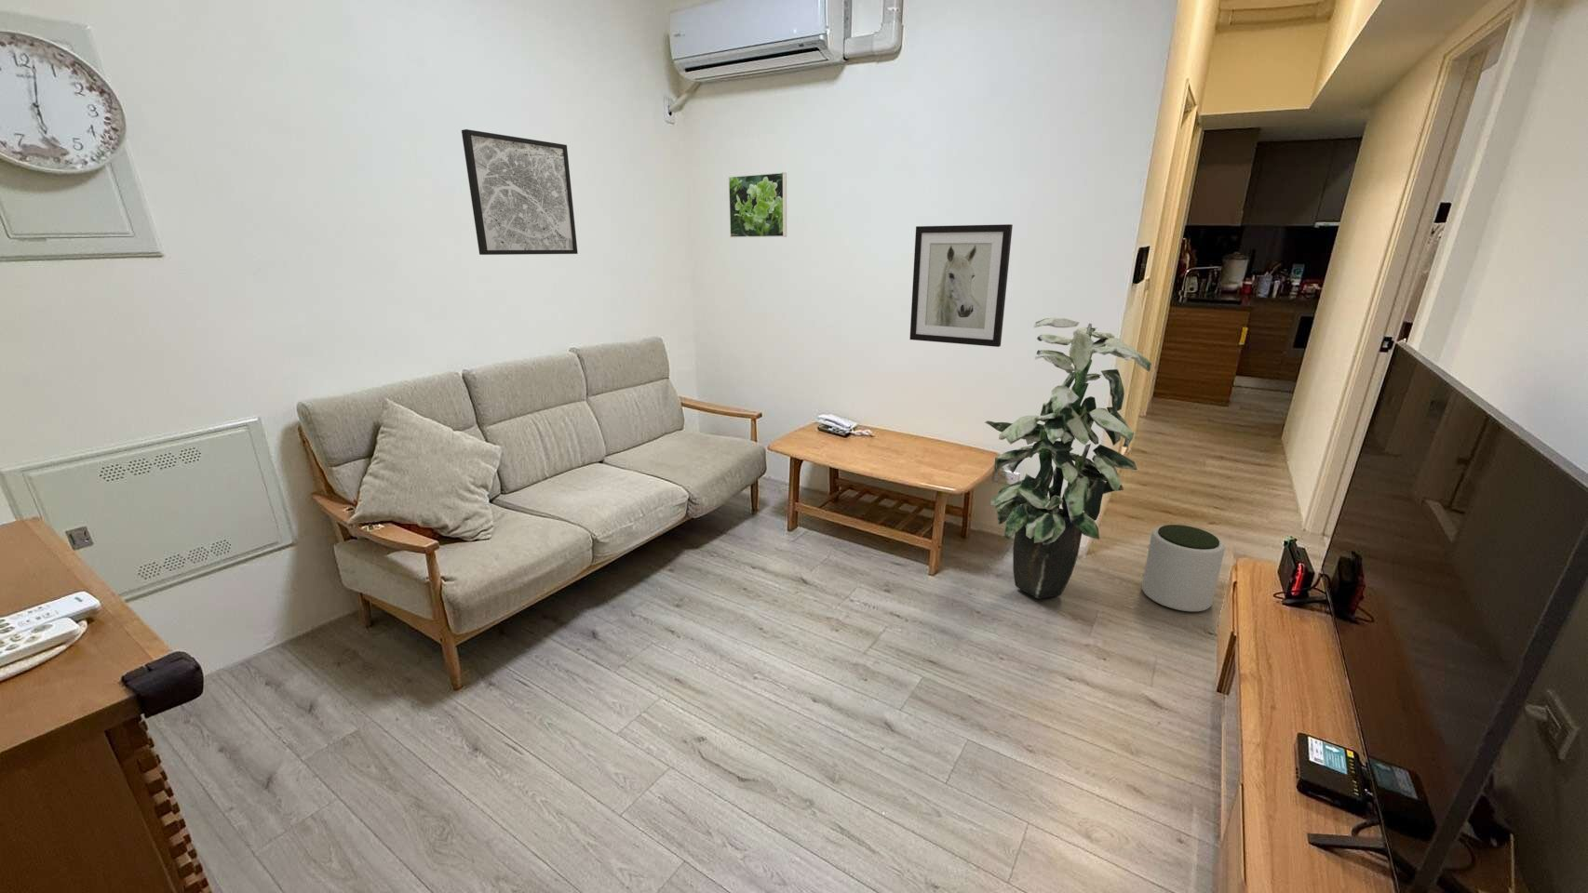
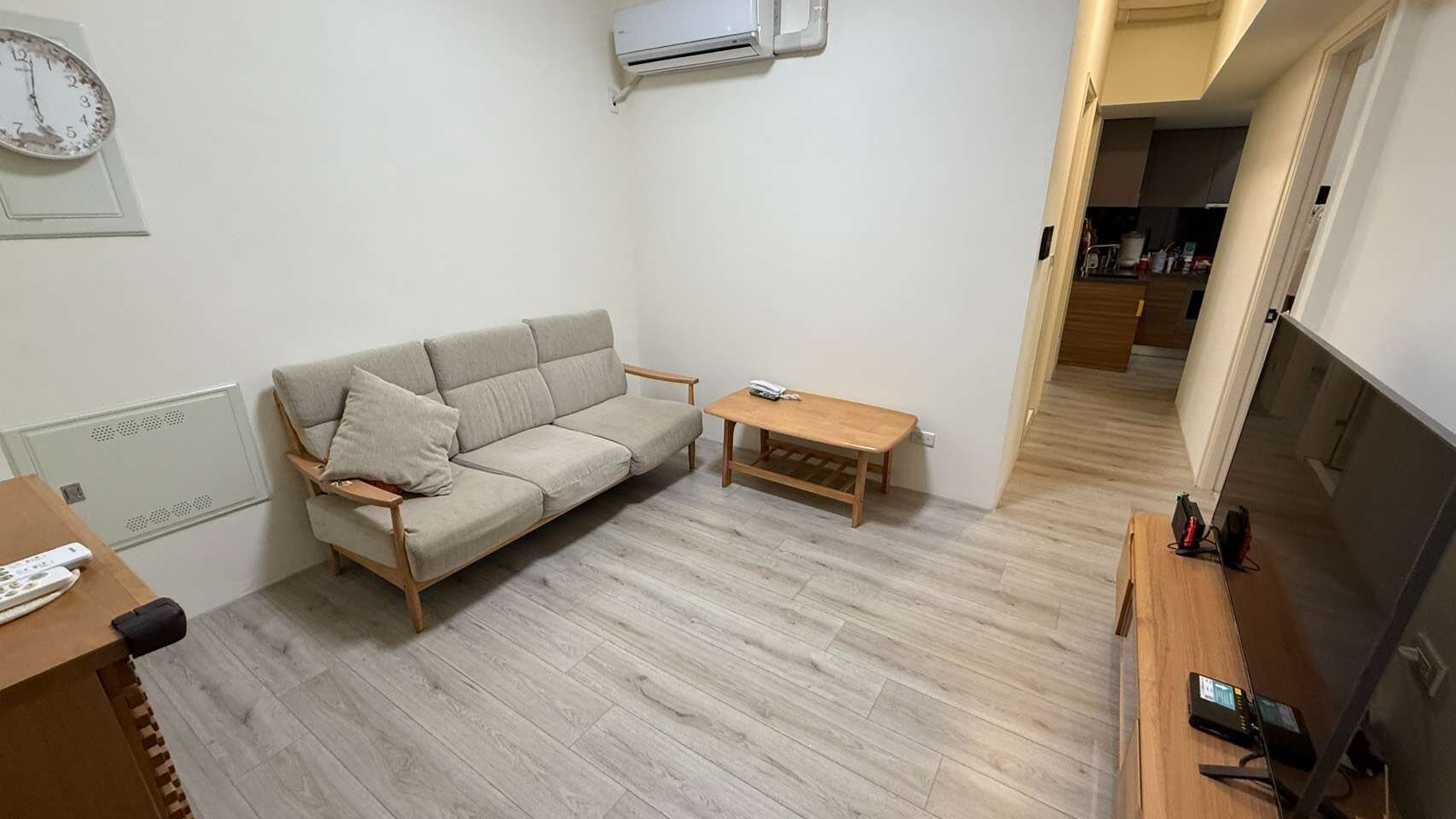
- indoor plant [984,317,1153,600]
- plant pot [1141,523,1226,612]
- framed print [727,171,787,238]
- wall art [460,129,579,256]
- wall art [910,224,1013,348]
